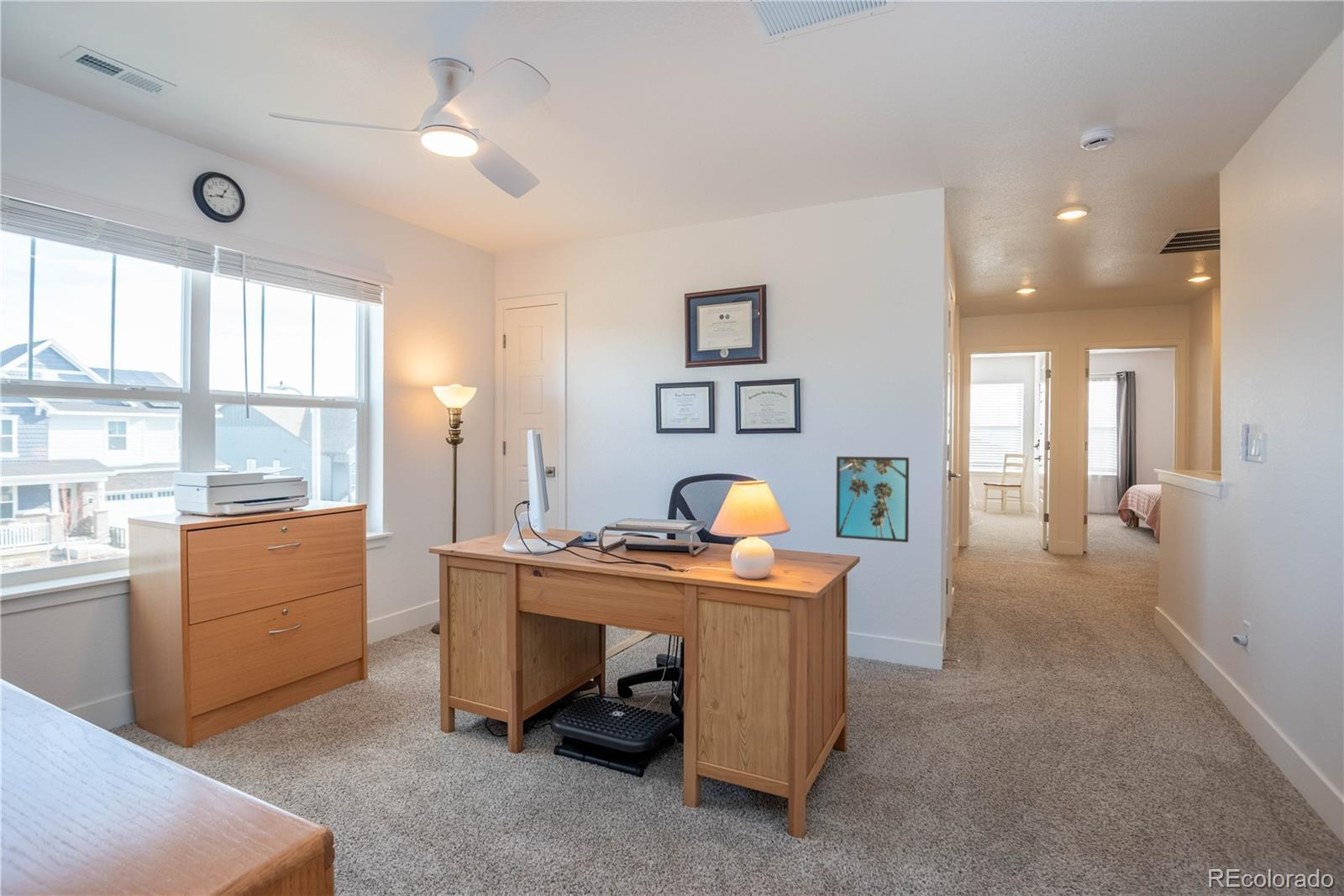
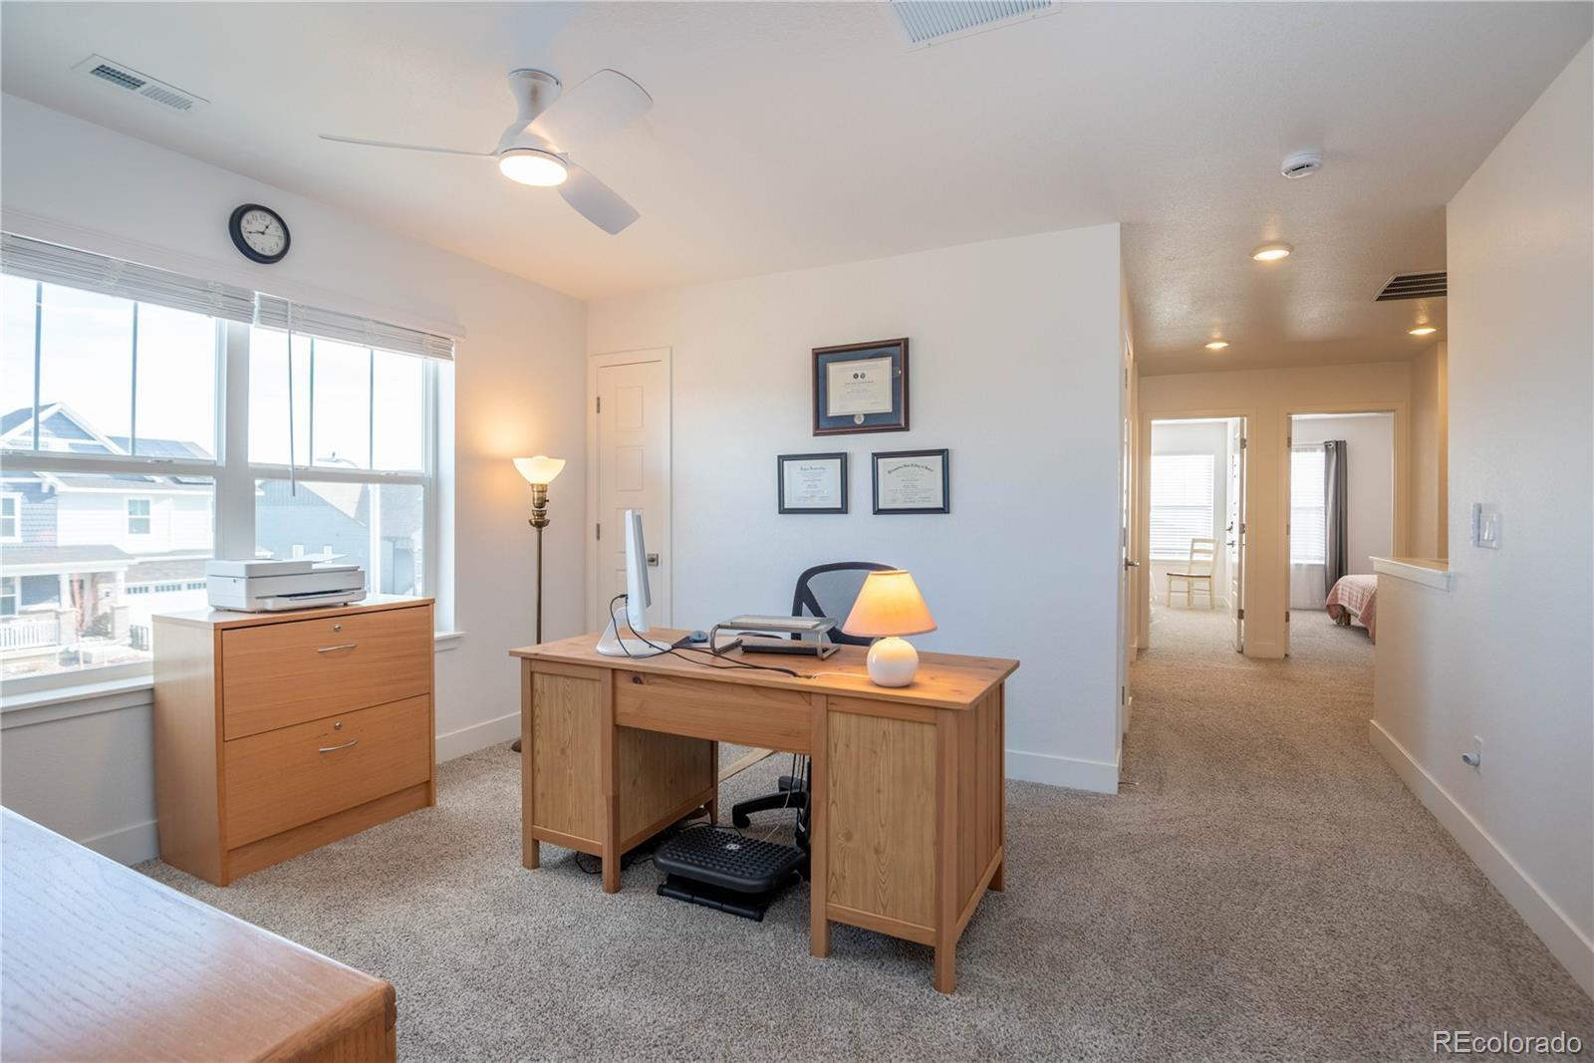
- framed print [835,456,910,543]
